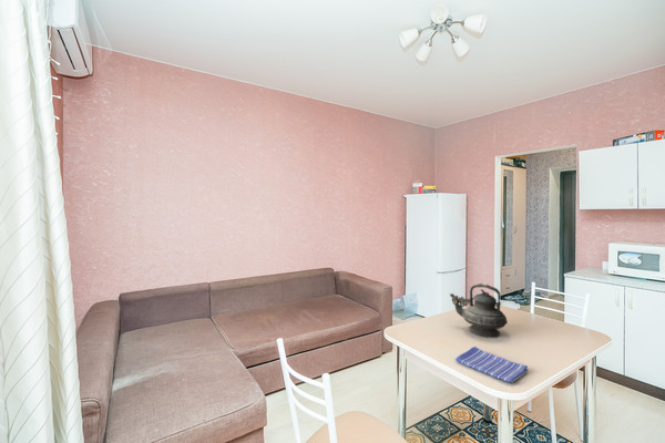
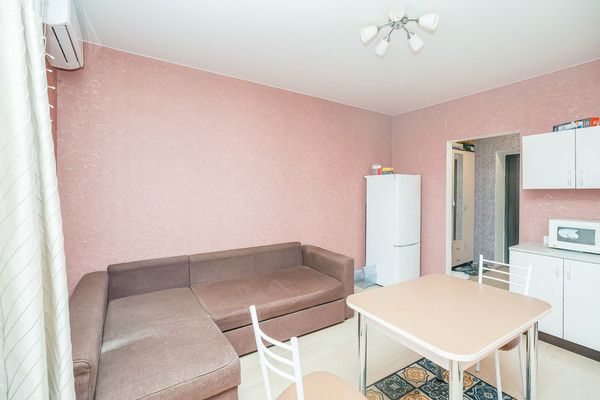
- dish towel [454,346,529,383]
- teapot [449,282,509,338]
